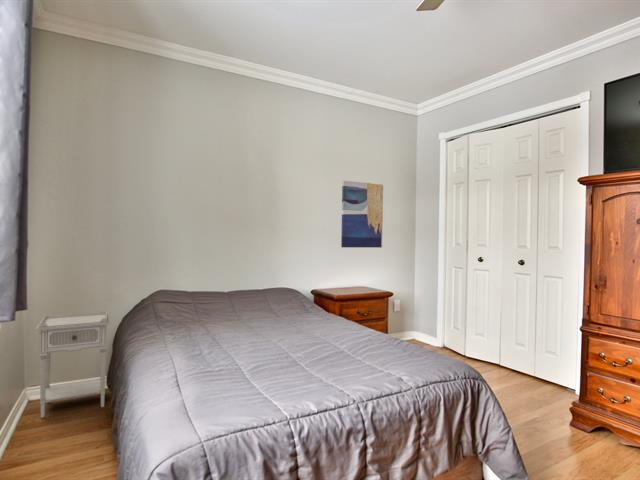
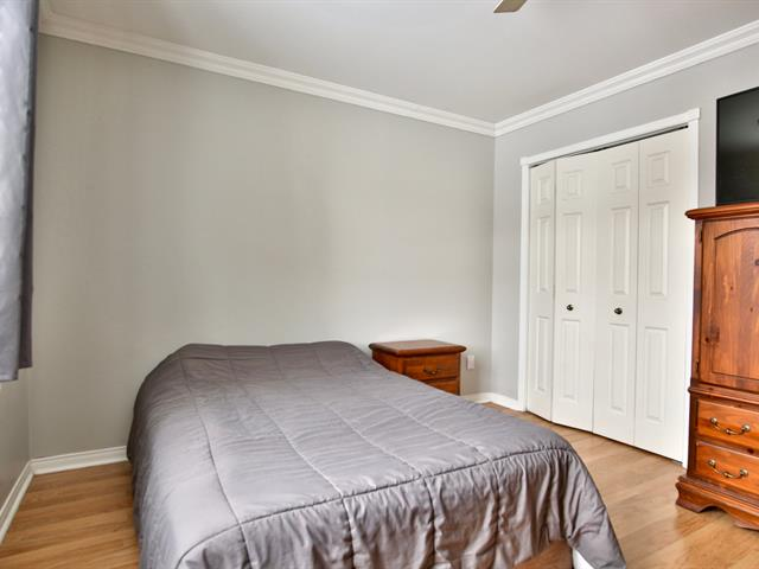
- wall art [340,180,384,249]
- nightstand [34,310,112,419]
